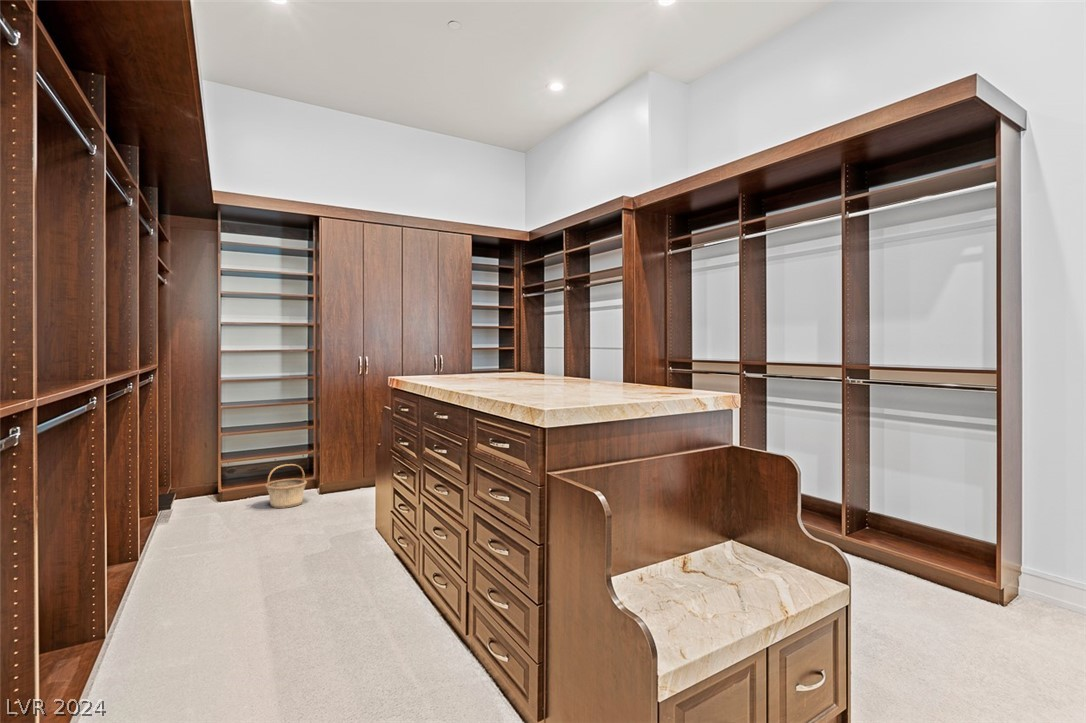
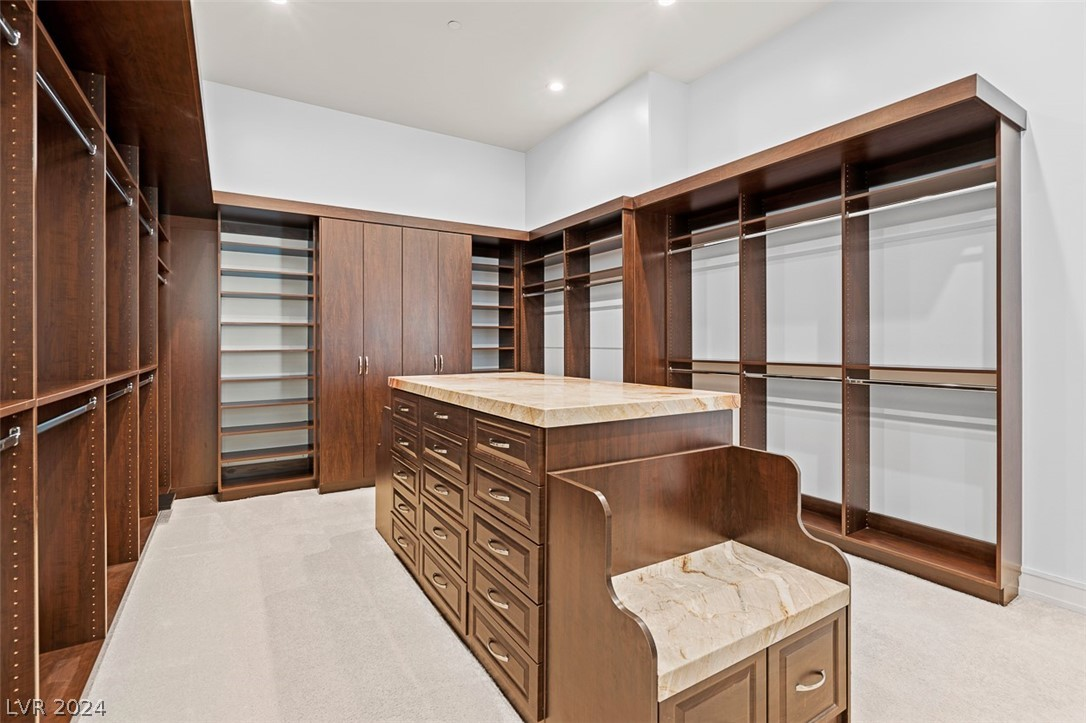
- basket [264,463,308,509]
